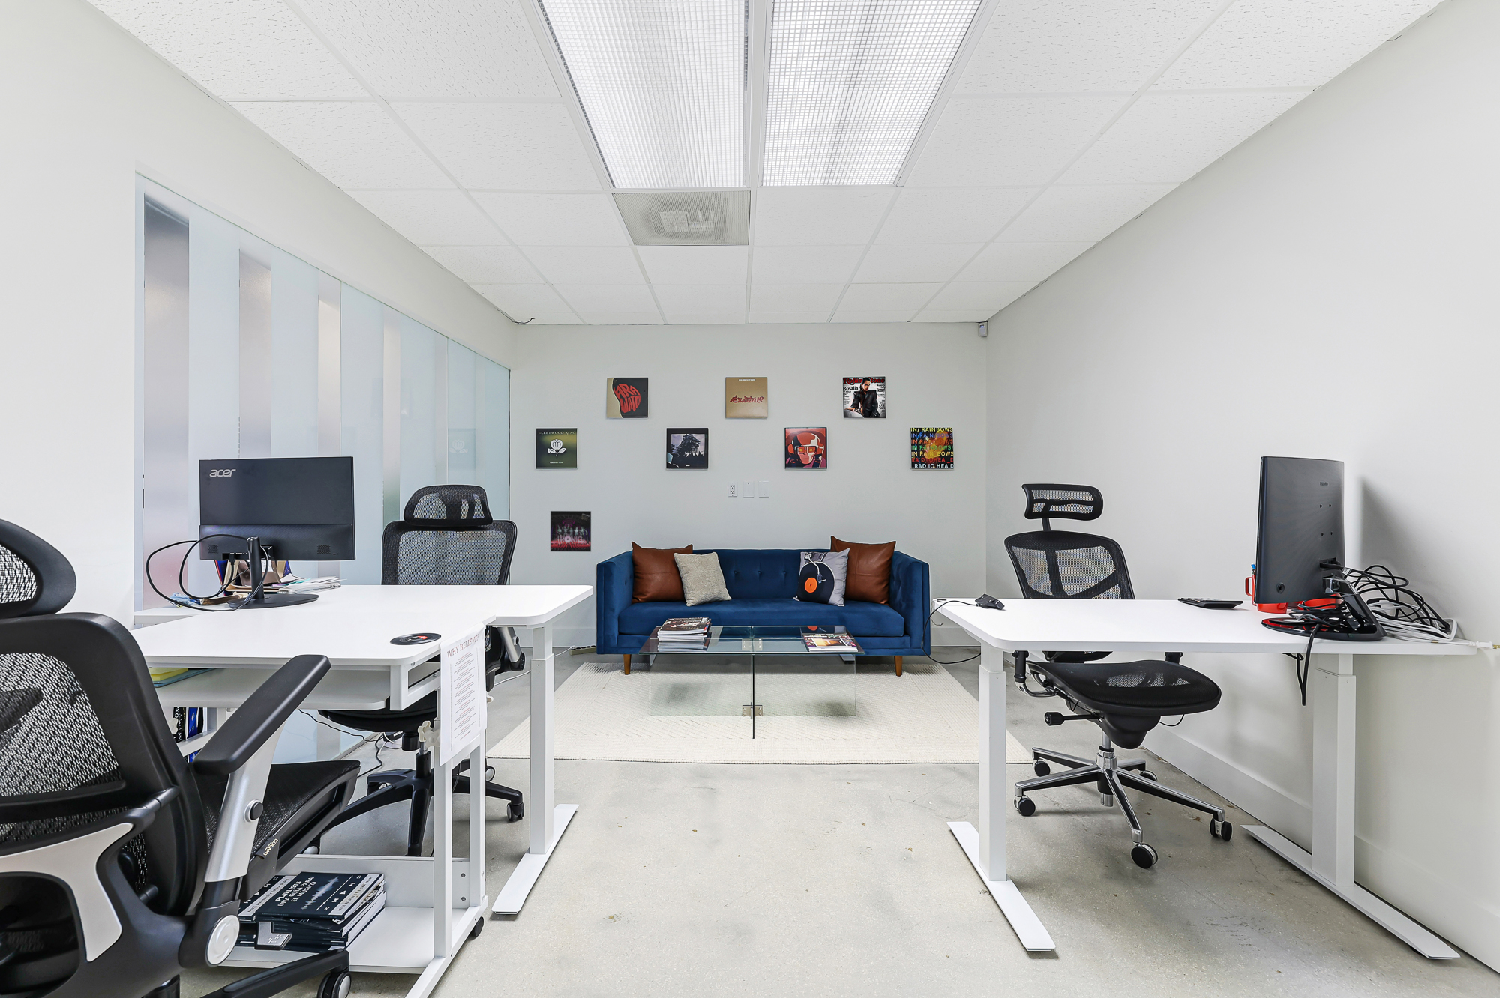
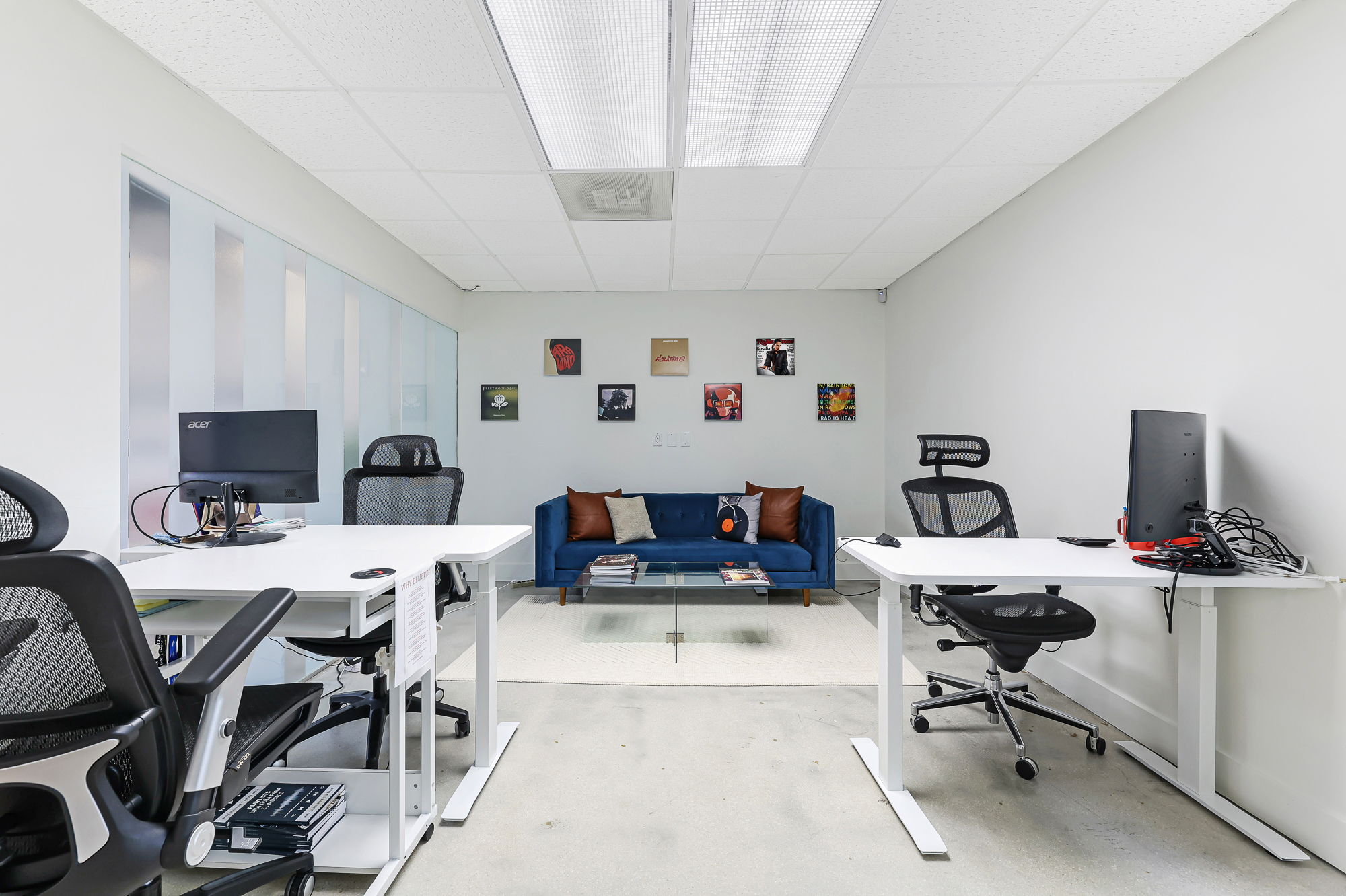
- album cover [549,510,592,552]
